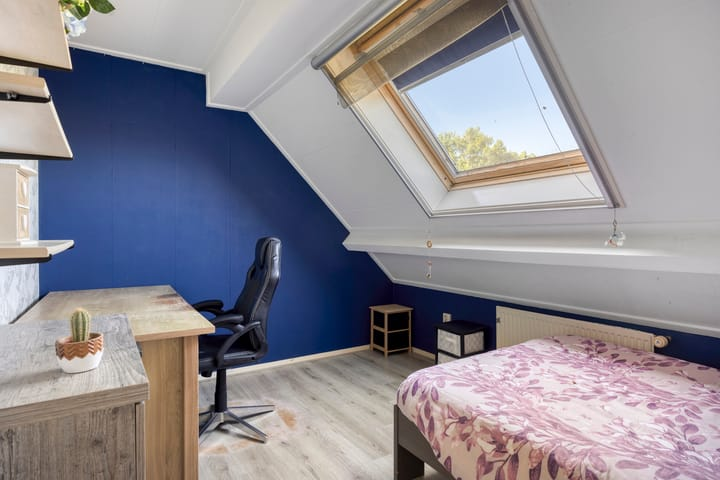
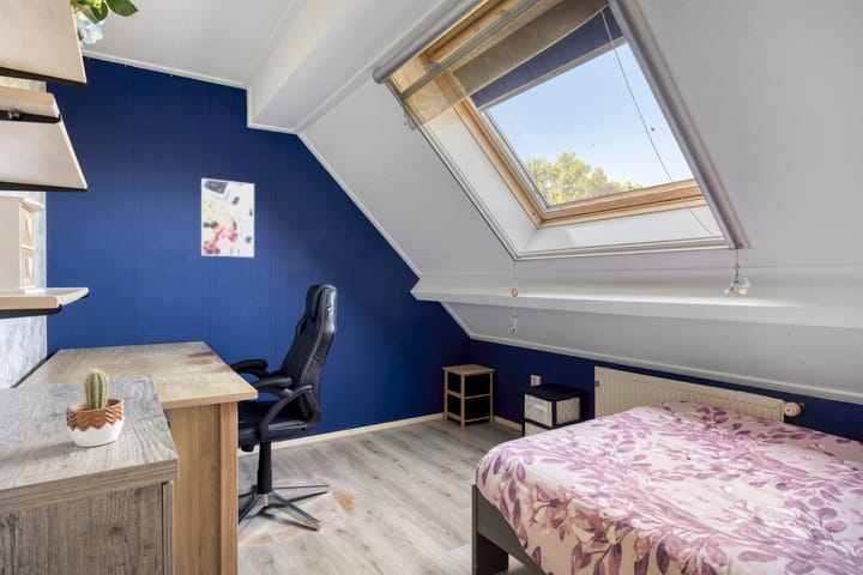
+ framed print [200,177,255,259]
